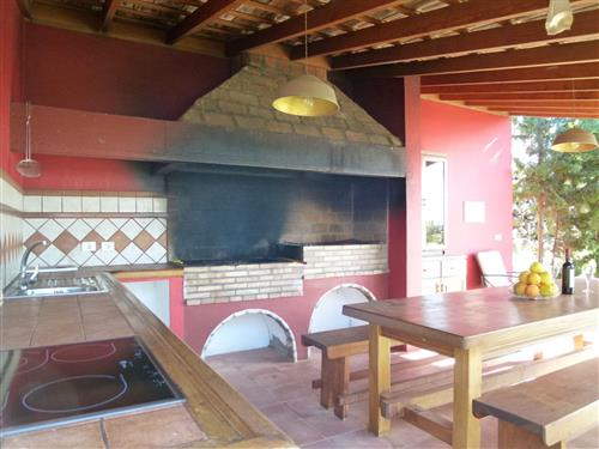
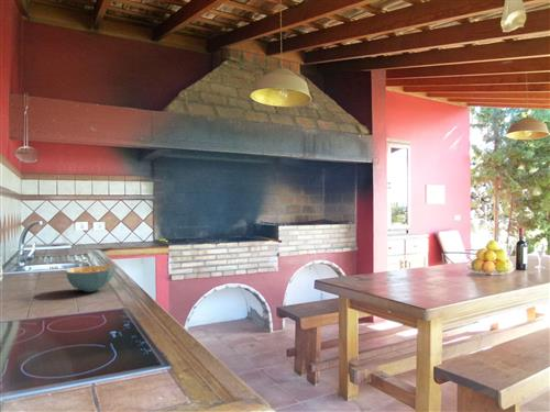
+ cereal bowl [65,265,116,293]
